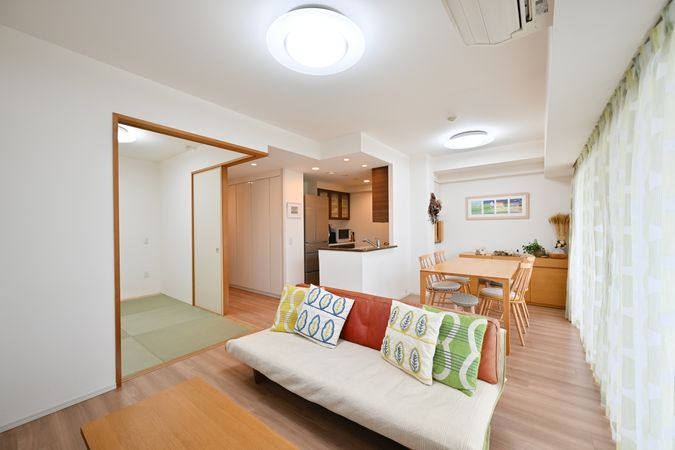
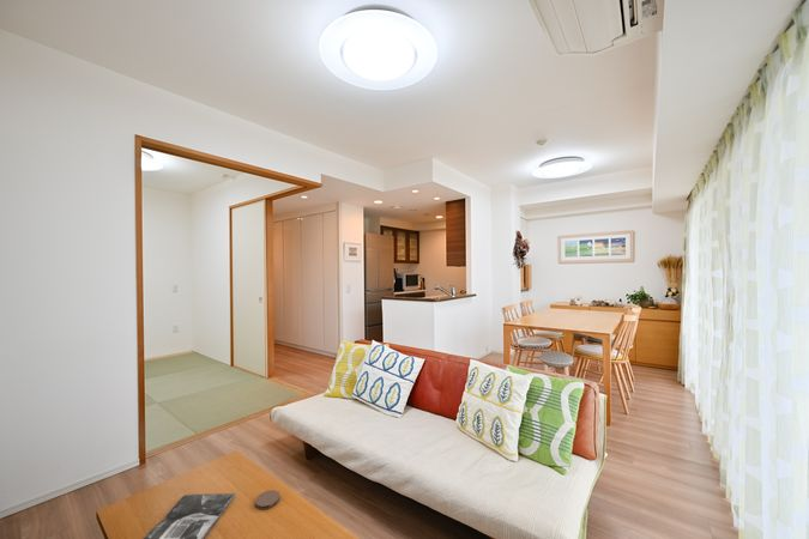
+ coaster [254,489,282,510]
+ magazine [143,492,236,539]
